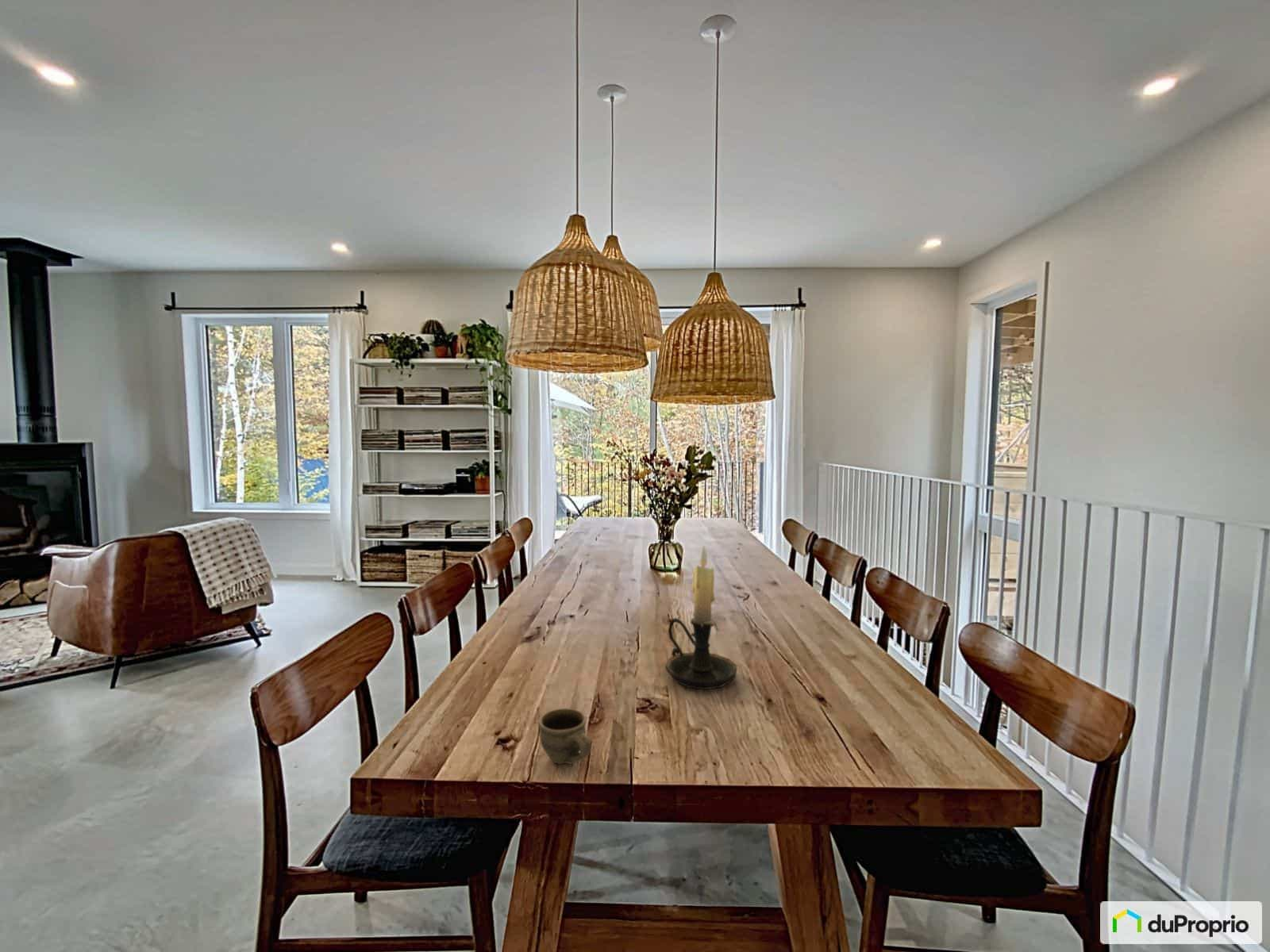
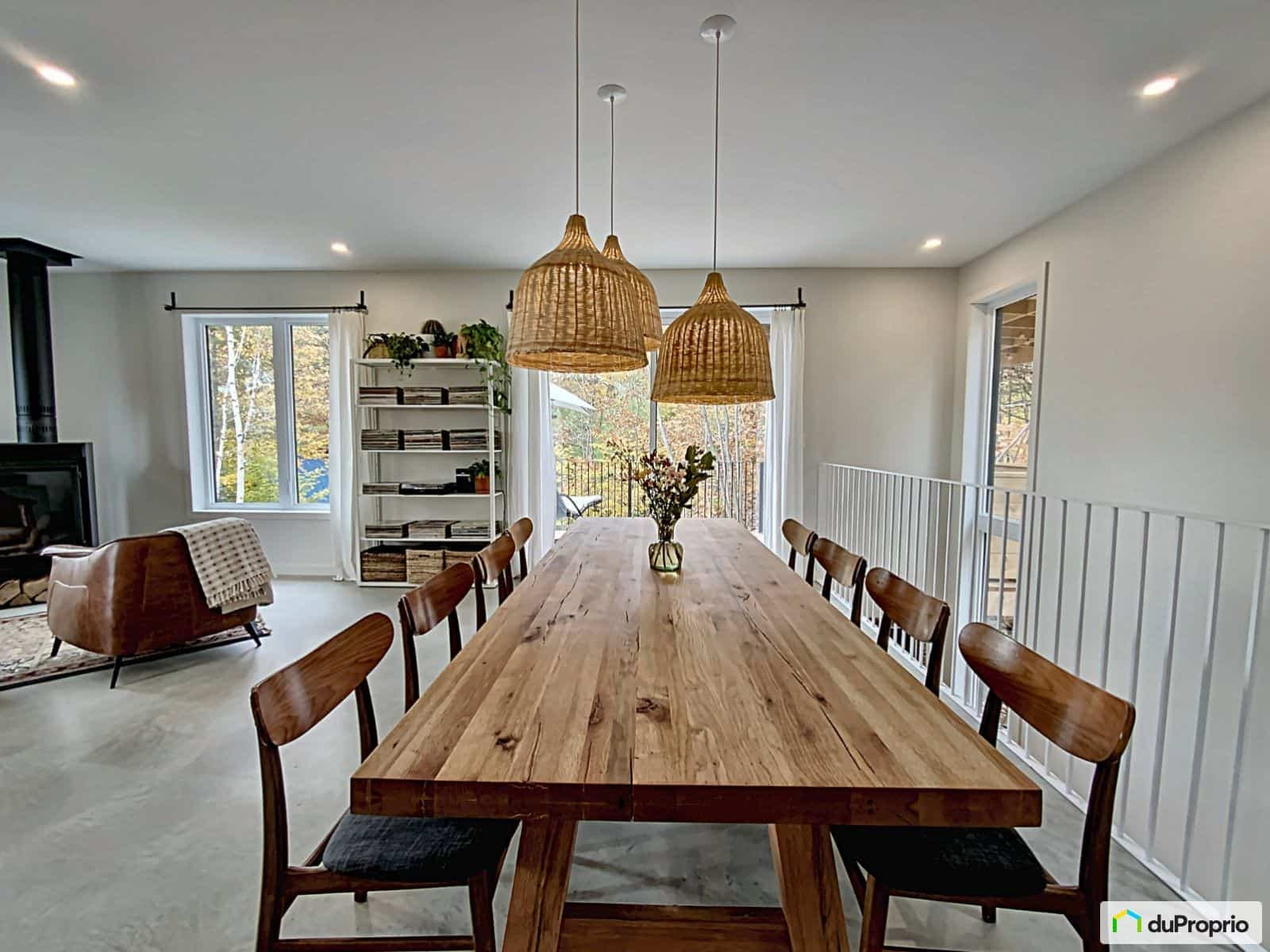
- cup [538,708,592,765]
- candle holder [665,544,737,690]
